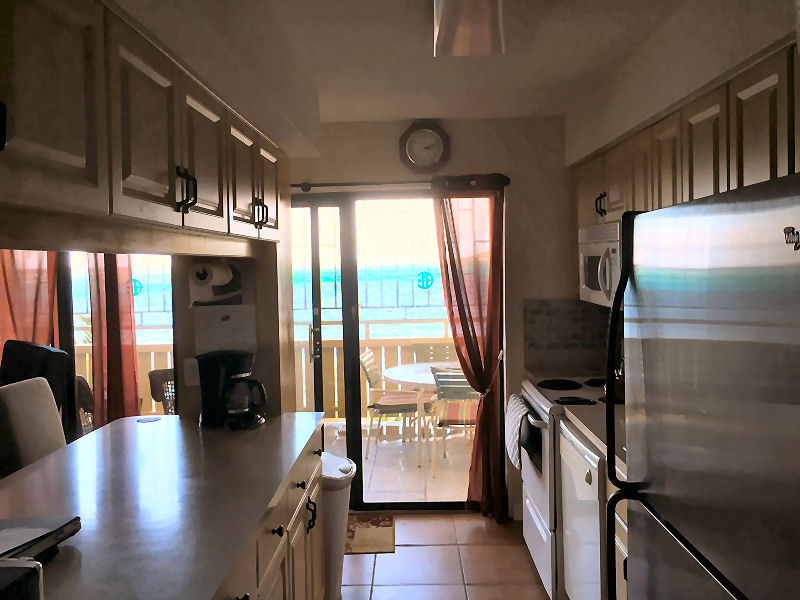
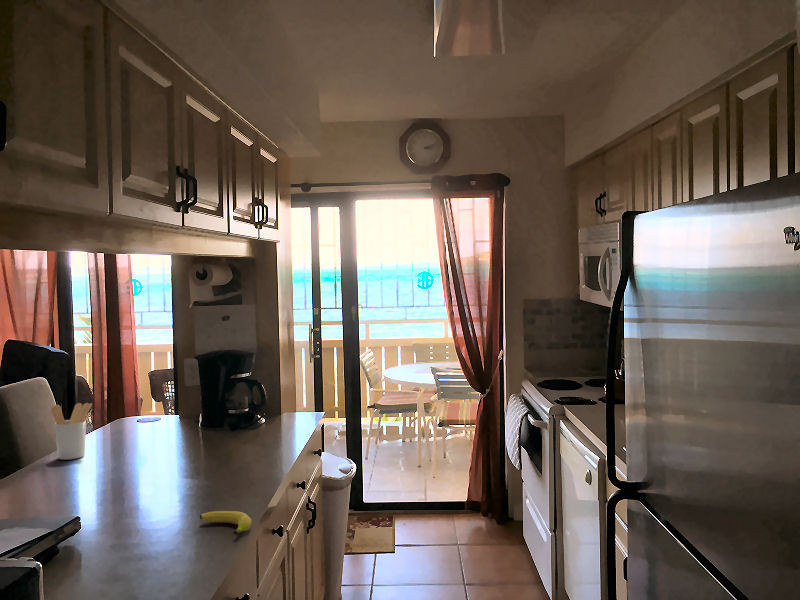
+ fruit [199,510,252,536]
+ utensil holder [51,402,93,461]
